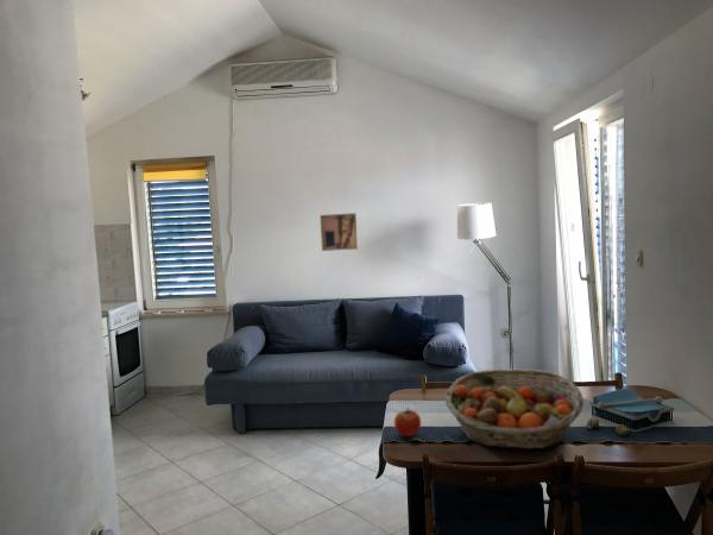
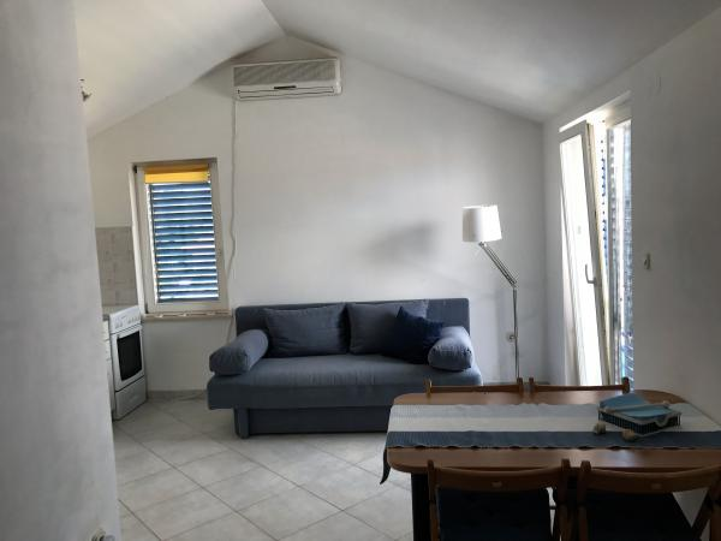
- apple [393,407,422,438]
- wall art [318,212,359,252]
- fruit basket [444,367,585,451]
